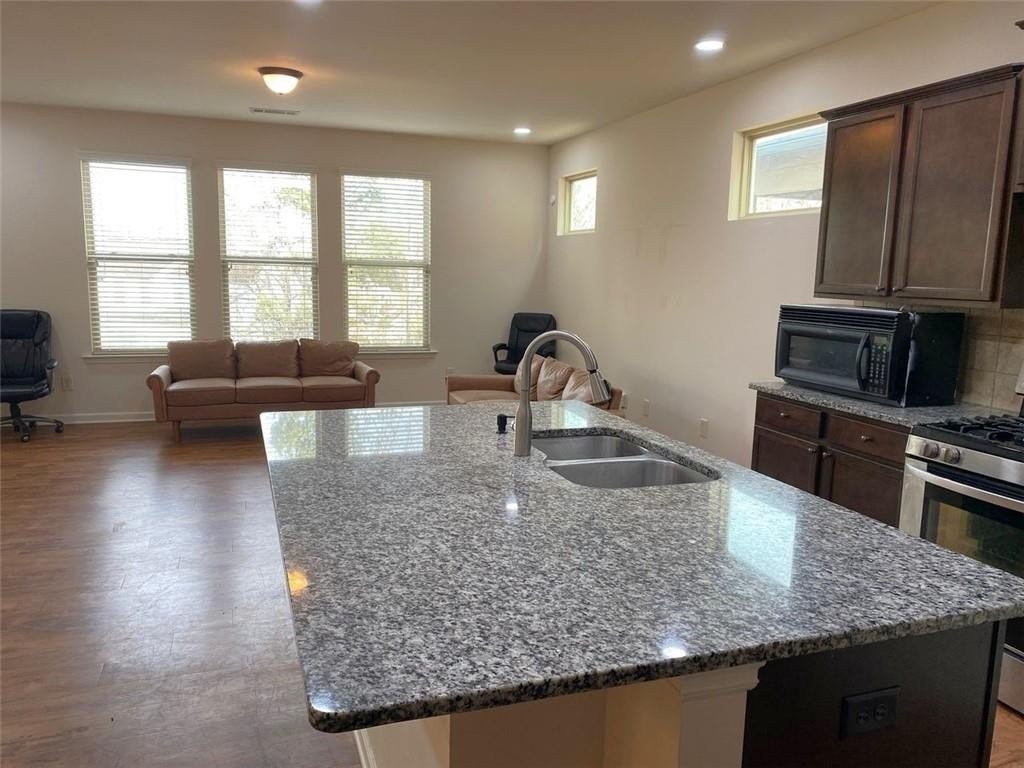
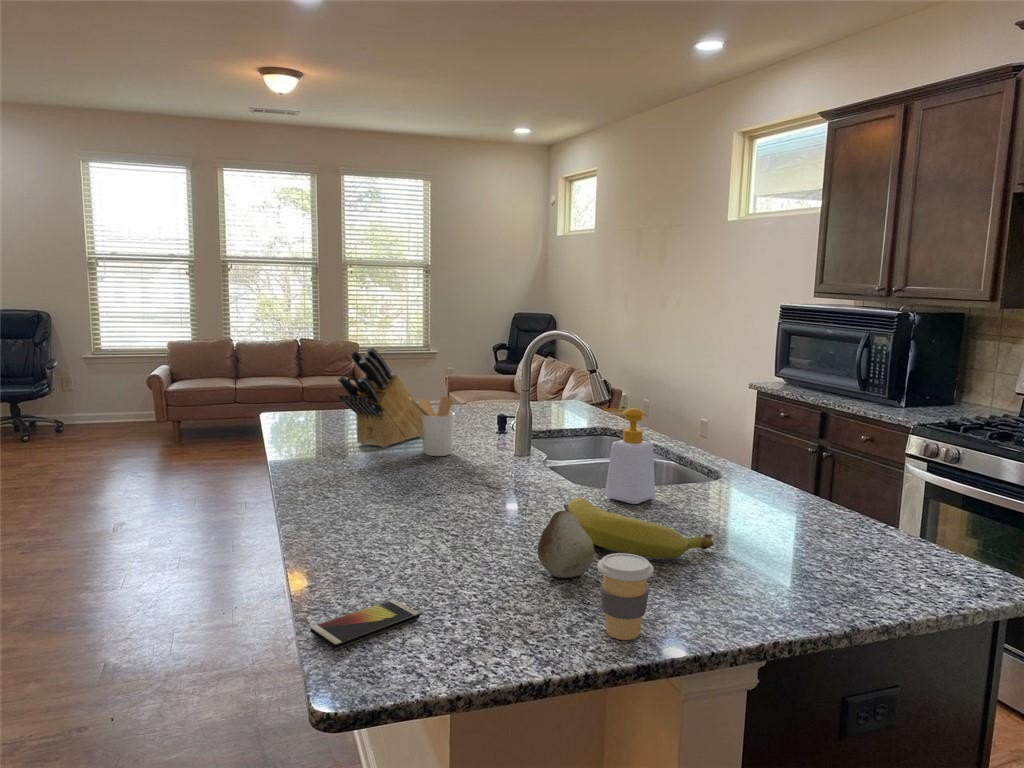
+ fruit [537,504,595,579]
+ utensil holder [408,395,456,457]
+ coffee cup [597,552,655,641]
+ banana [567,496,715,560]
+ knife block [336,346,424,448]
+ soap bottle [601,407,656,505]
+ smartphone [309,598,421,650]
